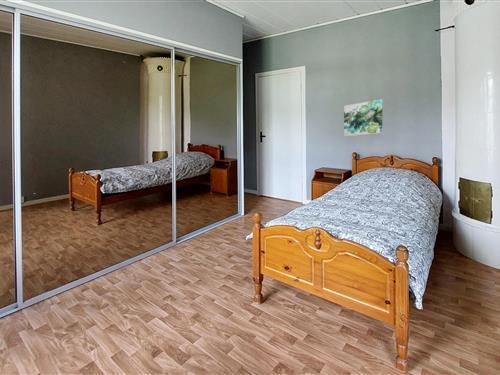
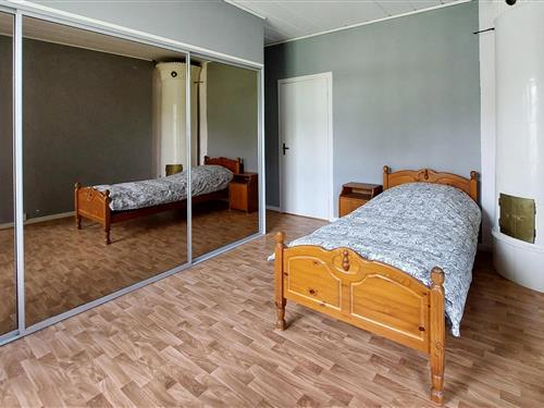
- wall art [343,98,383,138]
